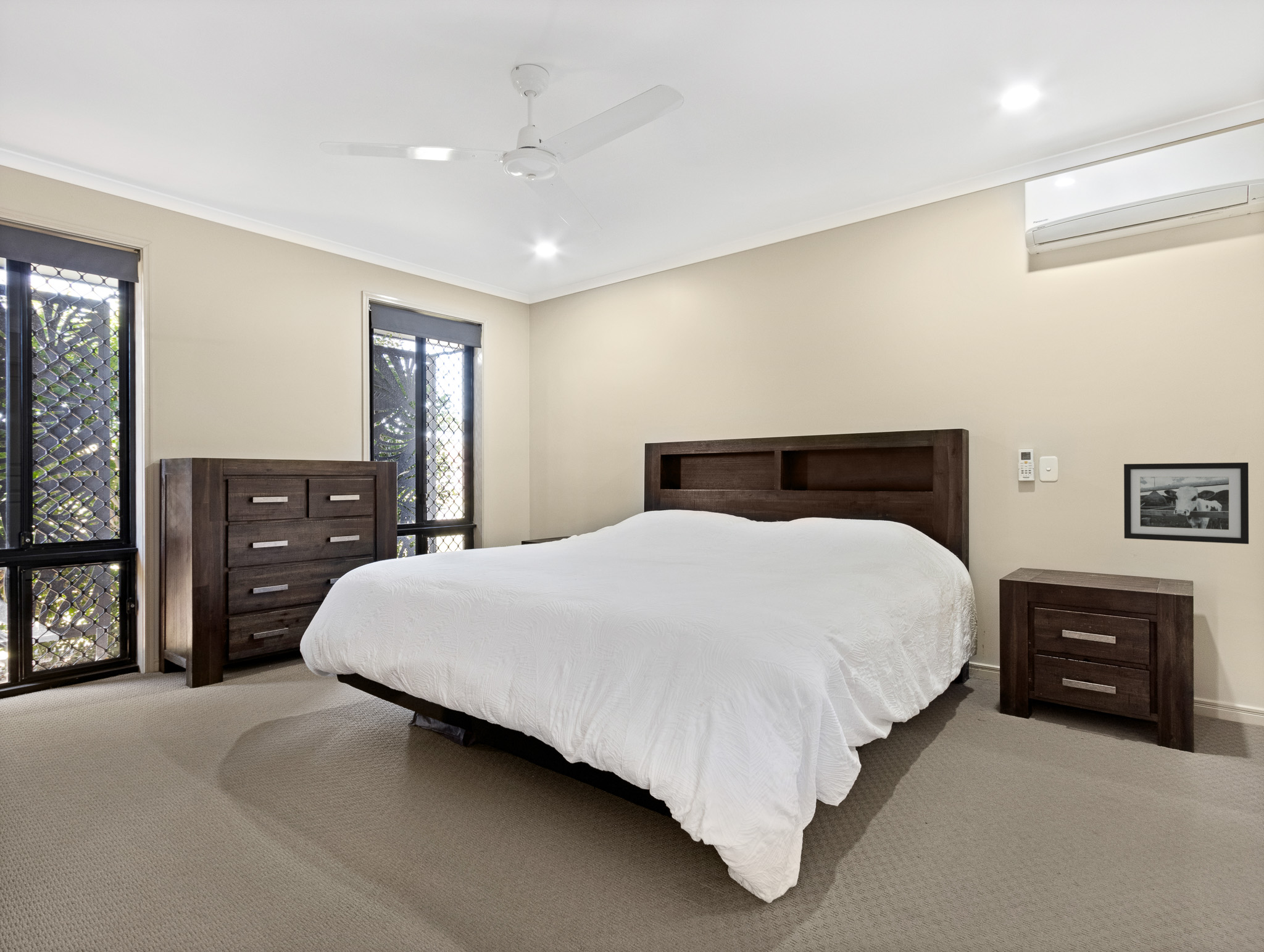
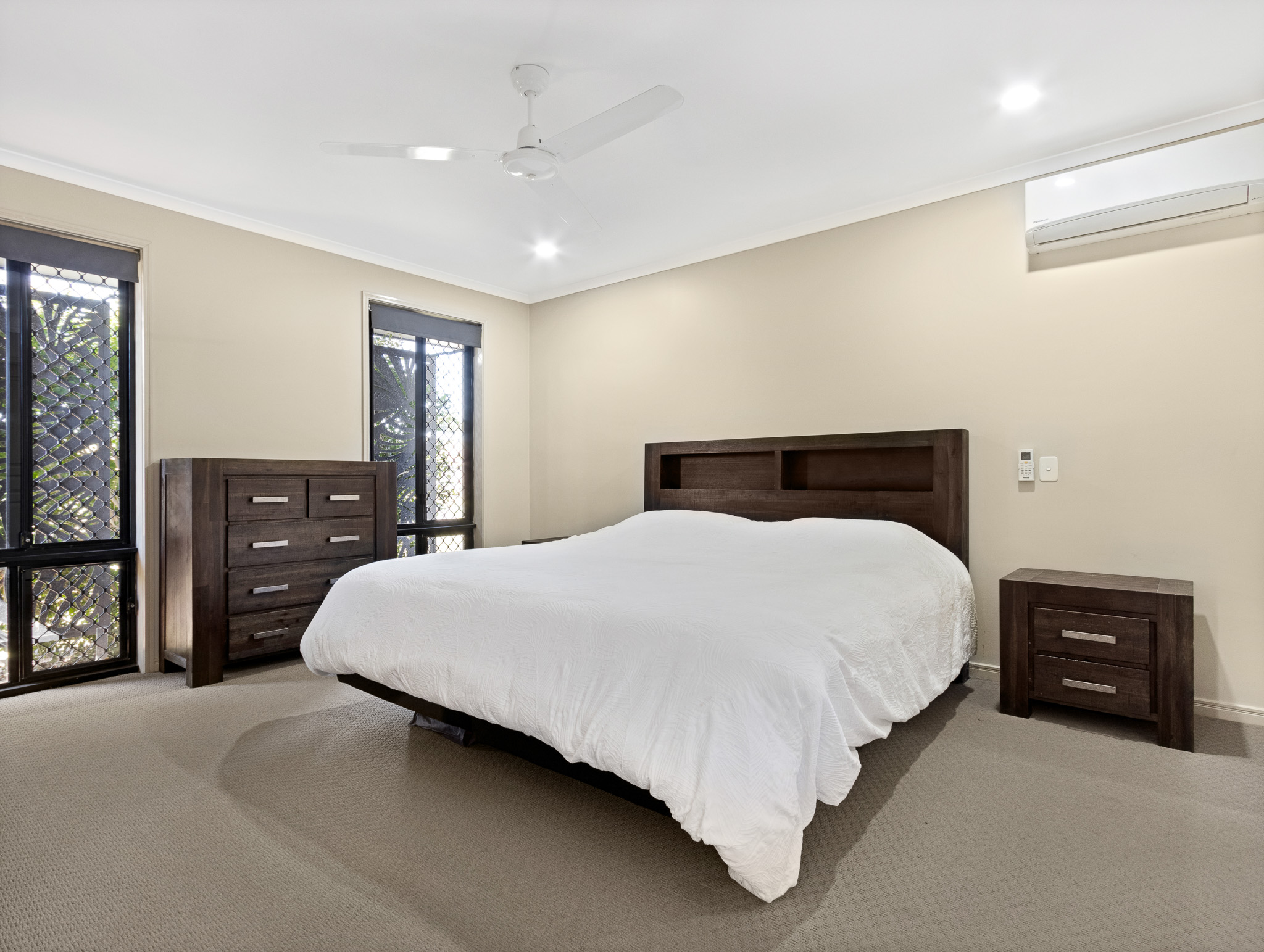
- picture frame [1123,462,1249,545]
